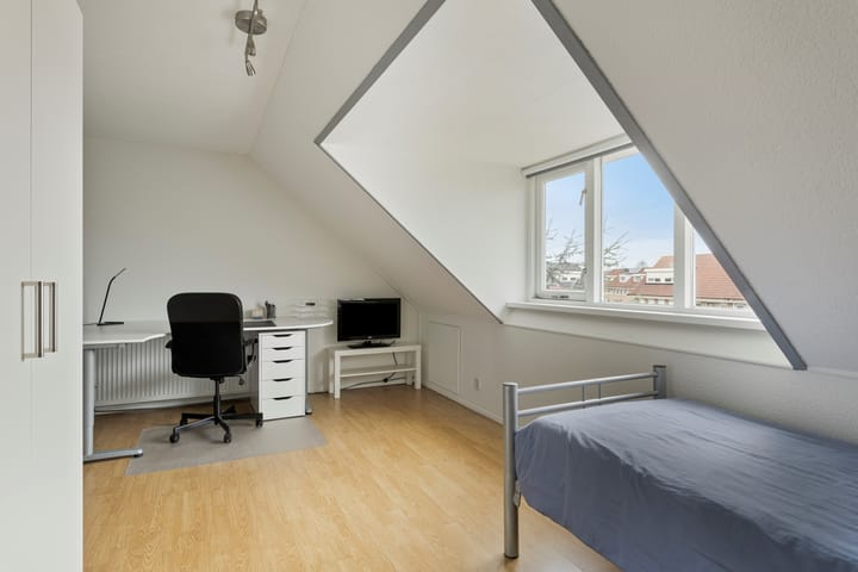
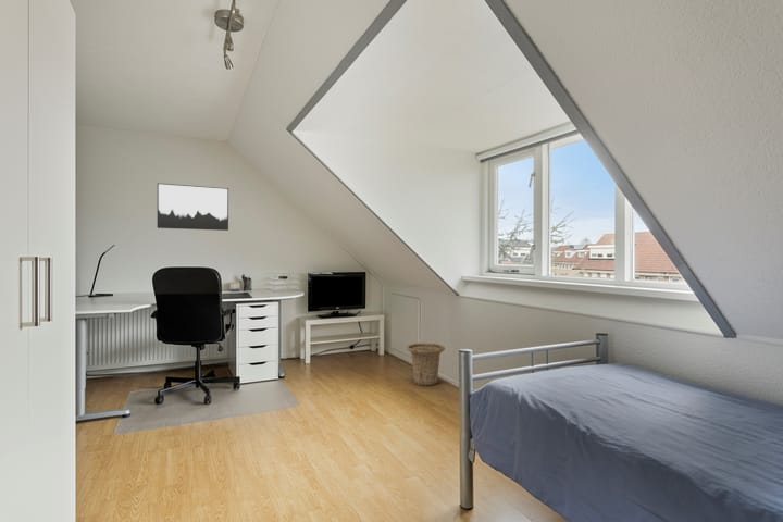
+ wall art [157,182,229,232]
+ basket [406,341,446,387]
